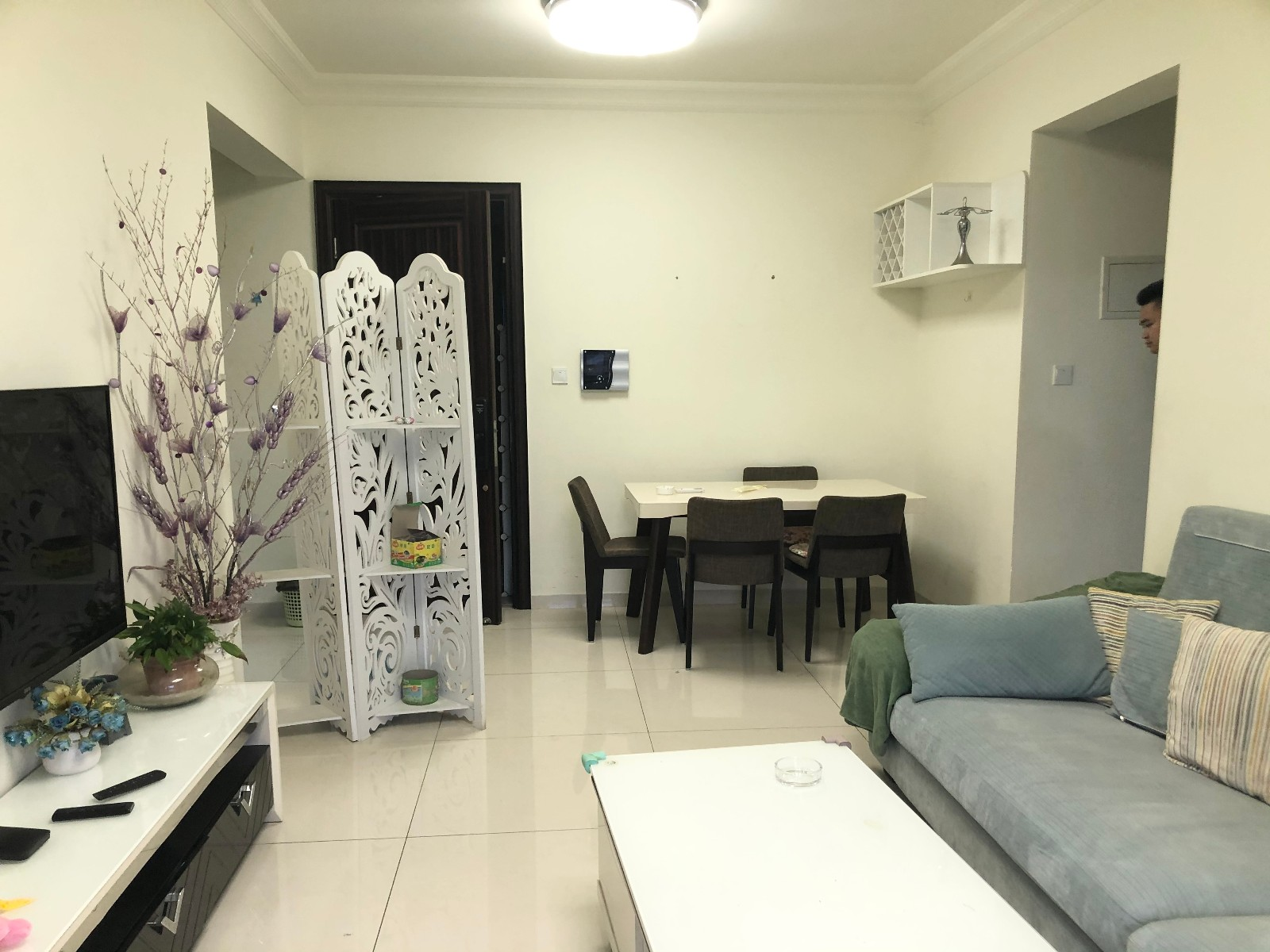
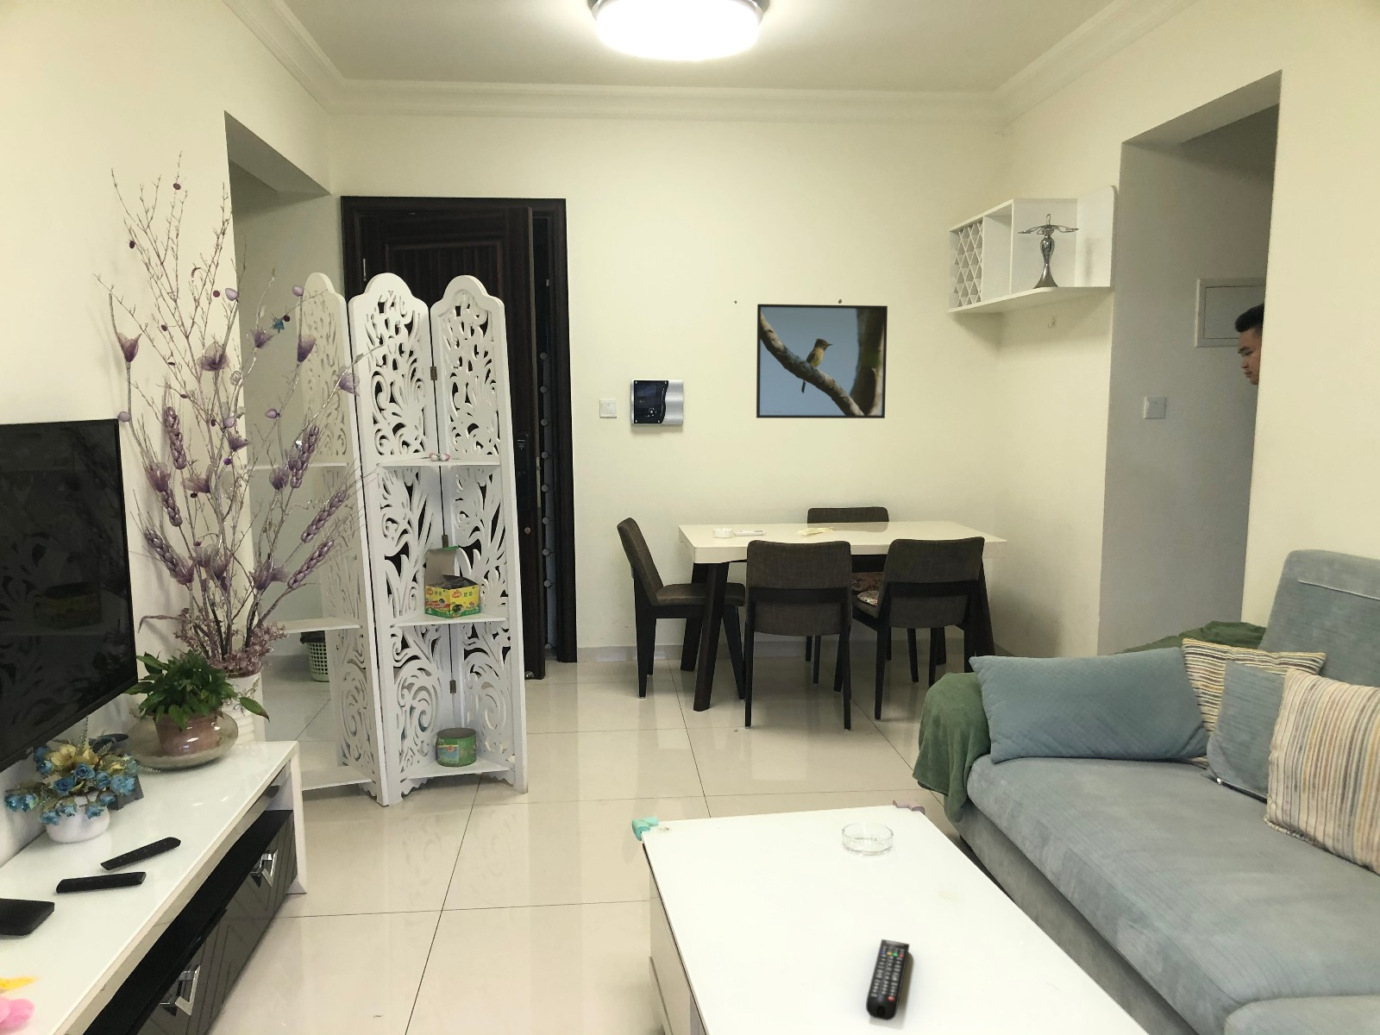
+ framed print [755,303,889,420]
+ remote control [865,938,911,1021]
